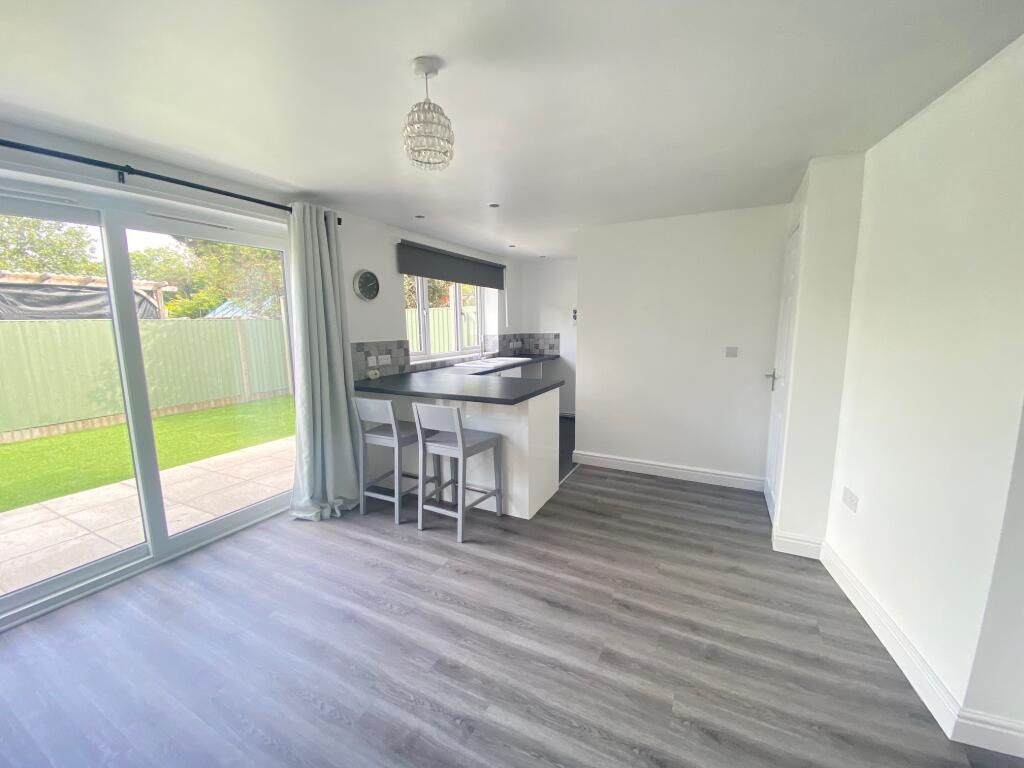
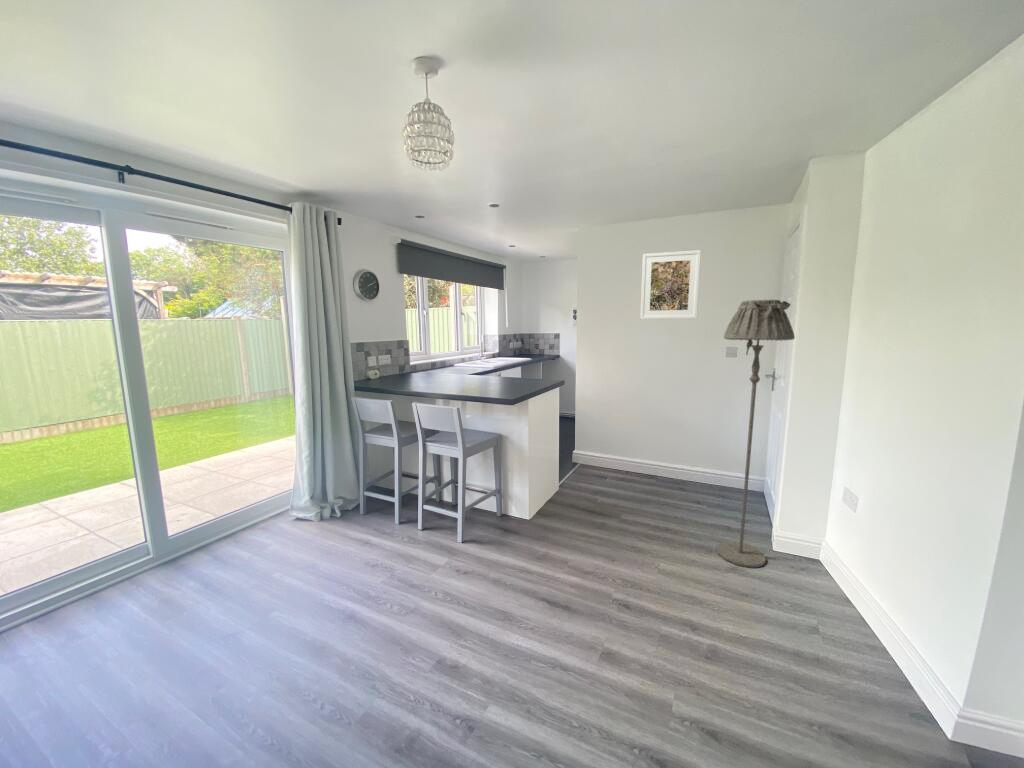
+ floor lamp [715,299,796,569]
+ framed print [639,249,702,320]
